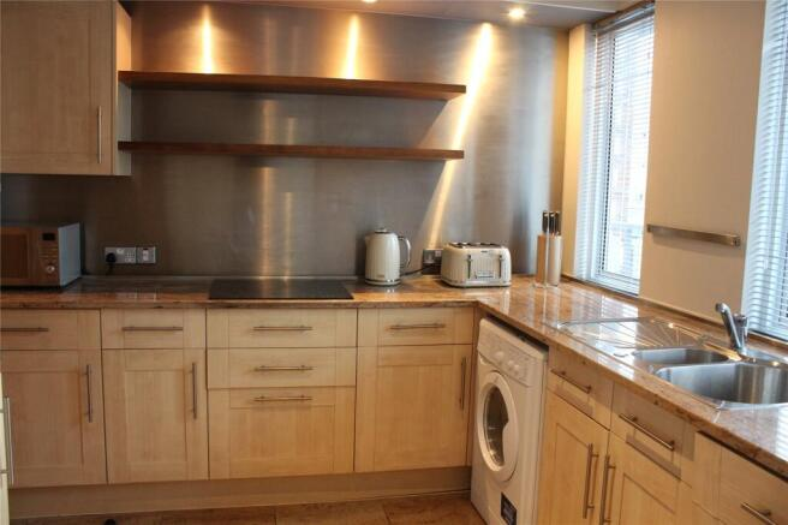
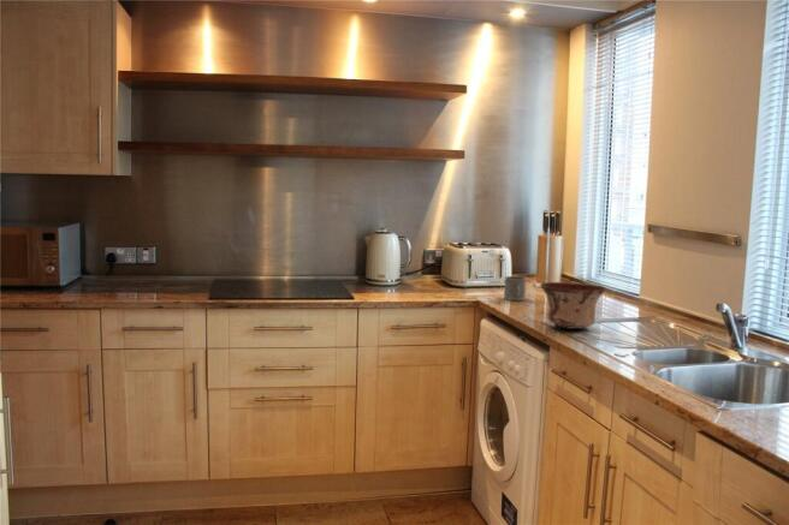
+ mug [503,275,528,302]
+ bowl [539,281,607,330]
